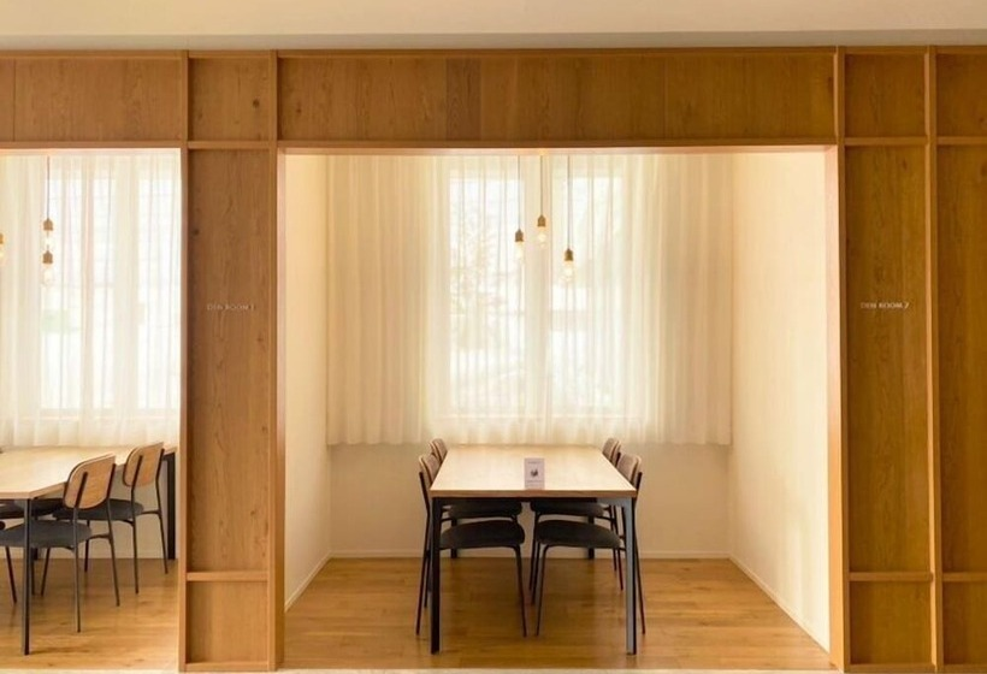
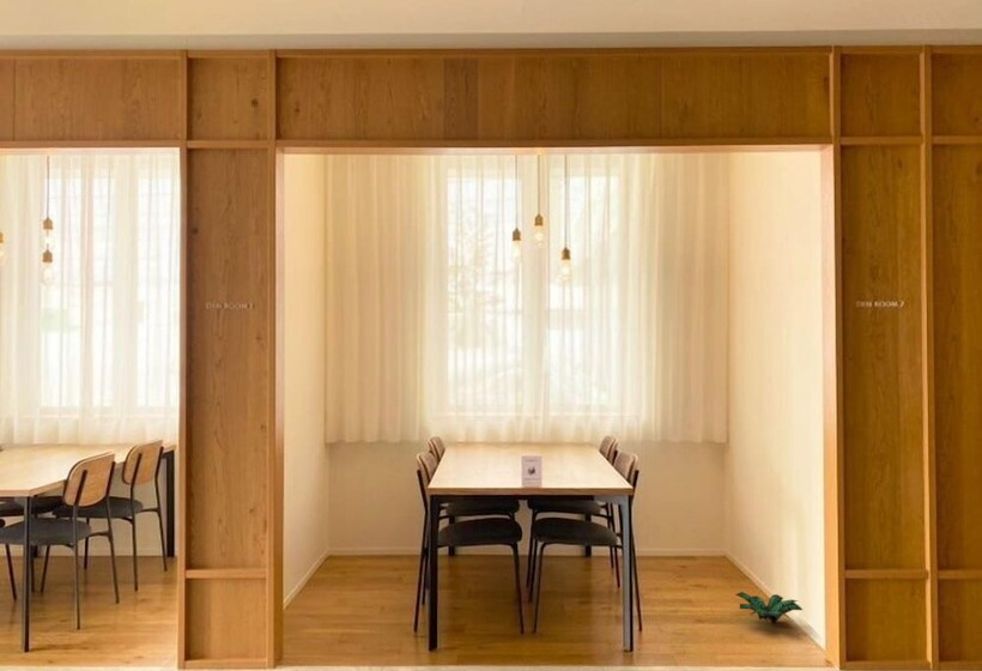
+ decorative plant [734,591,804,624]
